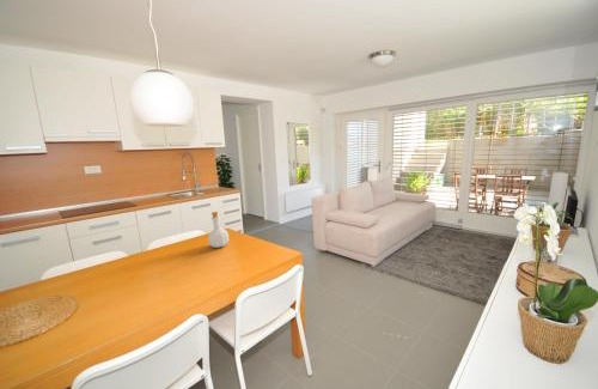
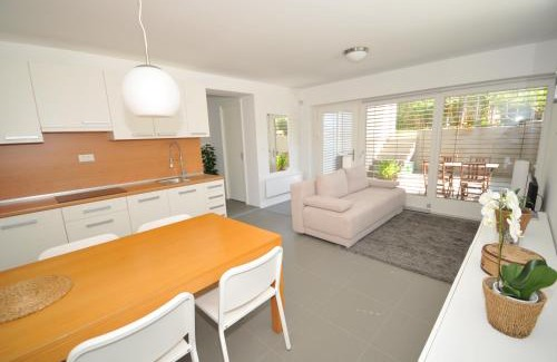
- bottle [207,211,230,249]
